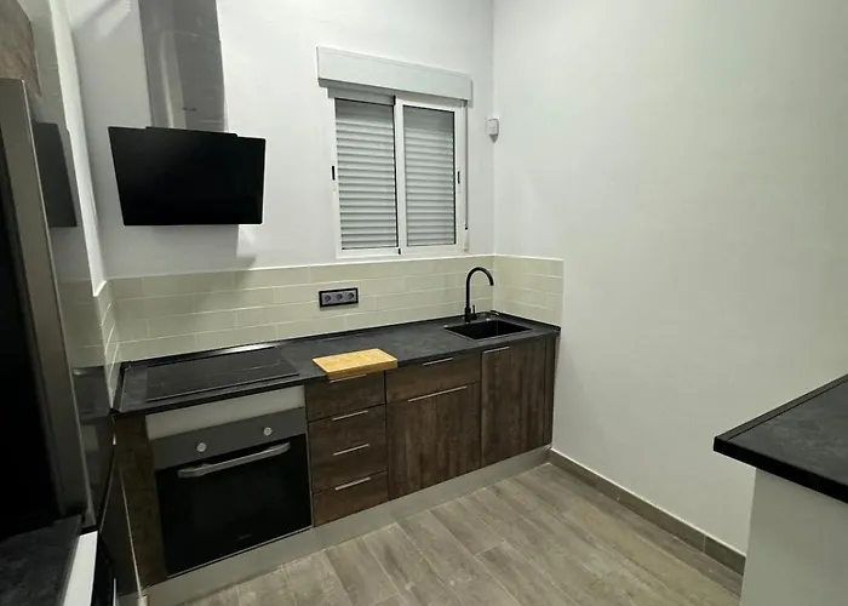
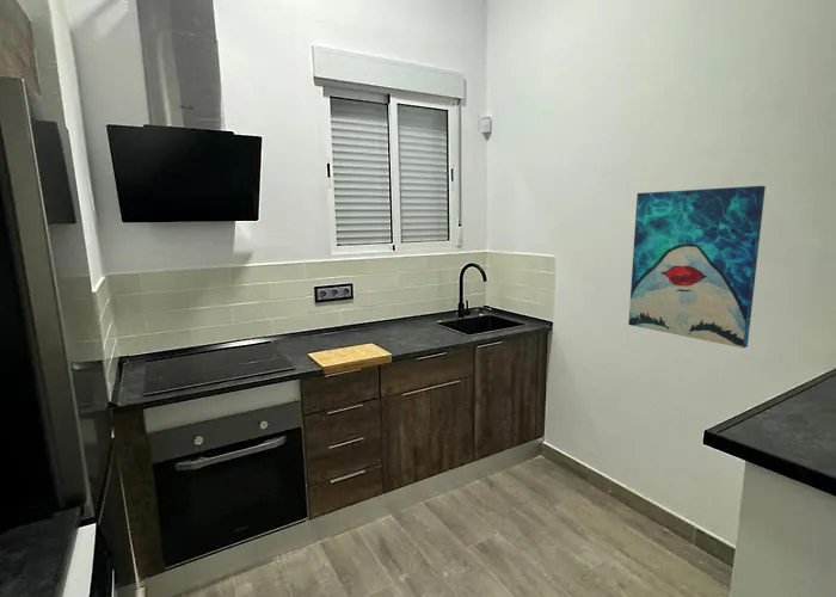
+ wall art [627,185,767,349]
